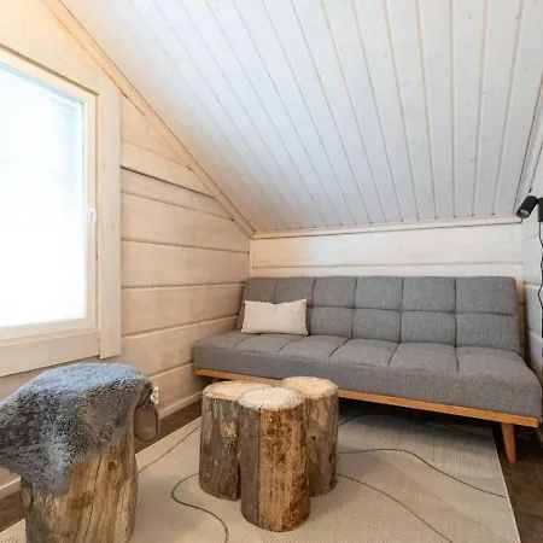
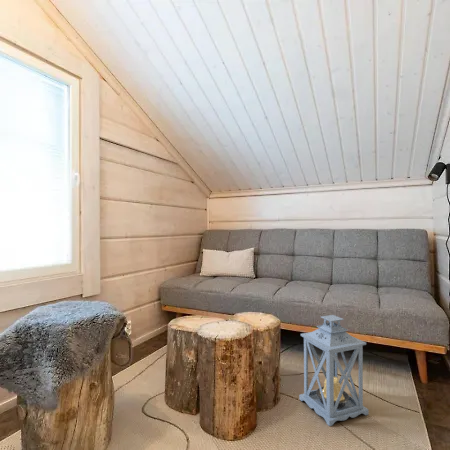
+ lantern [298,314,369,427]
